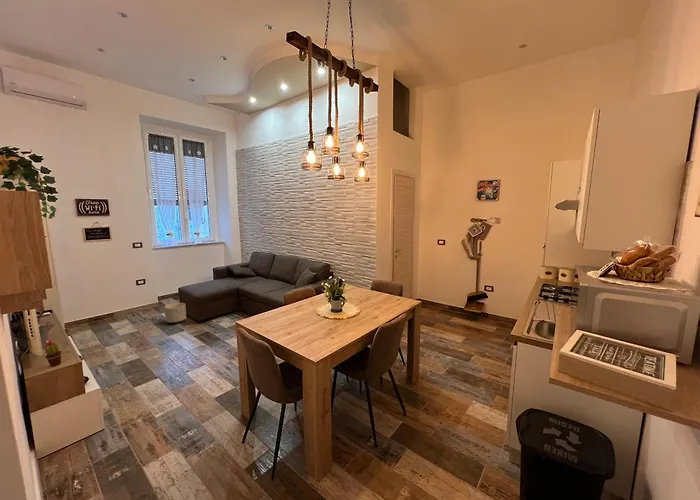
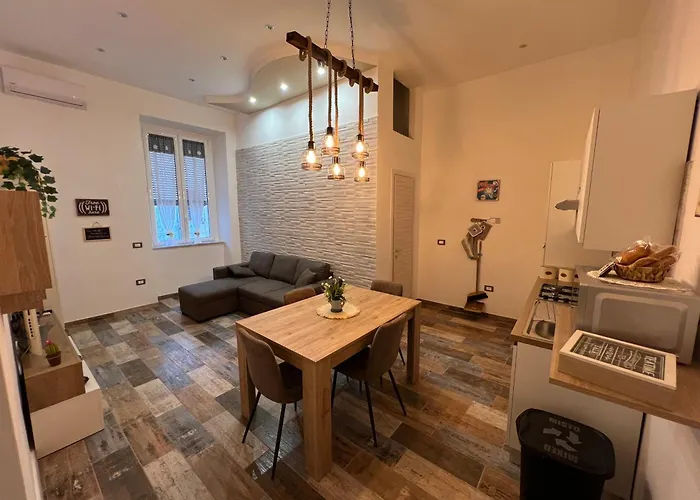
- planter [164,302,187,324]
